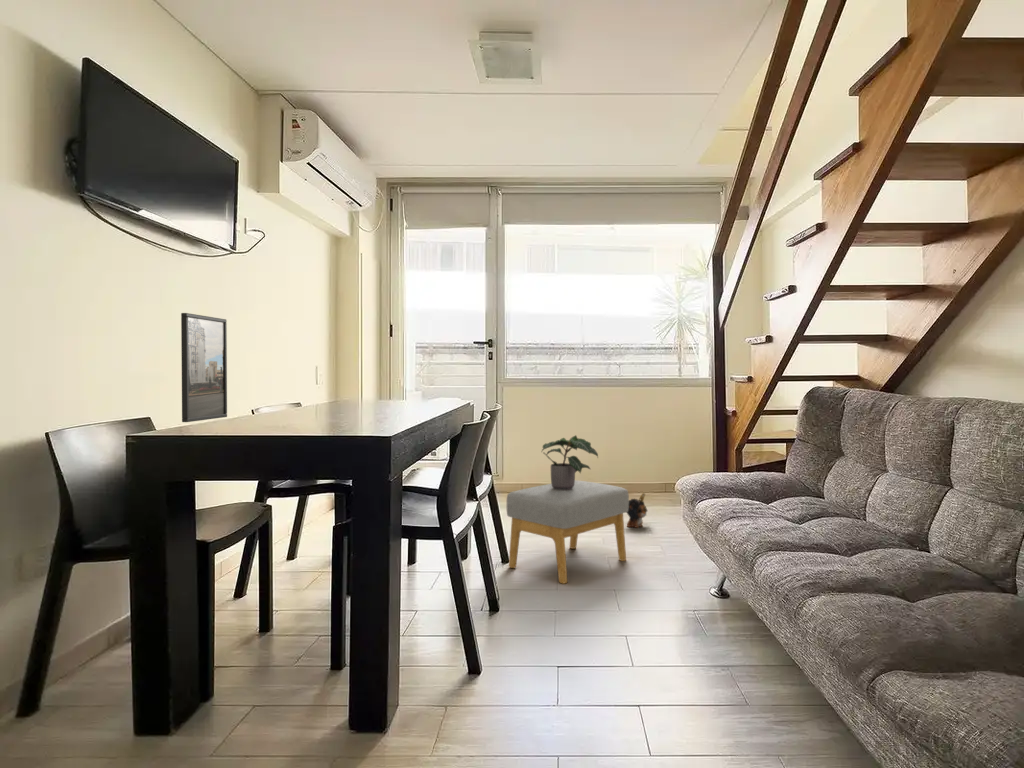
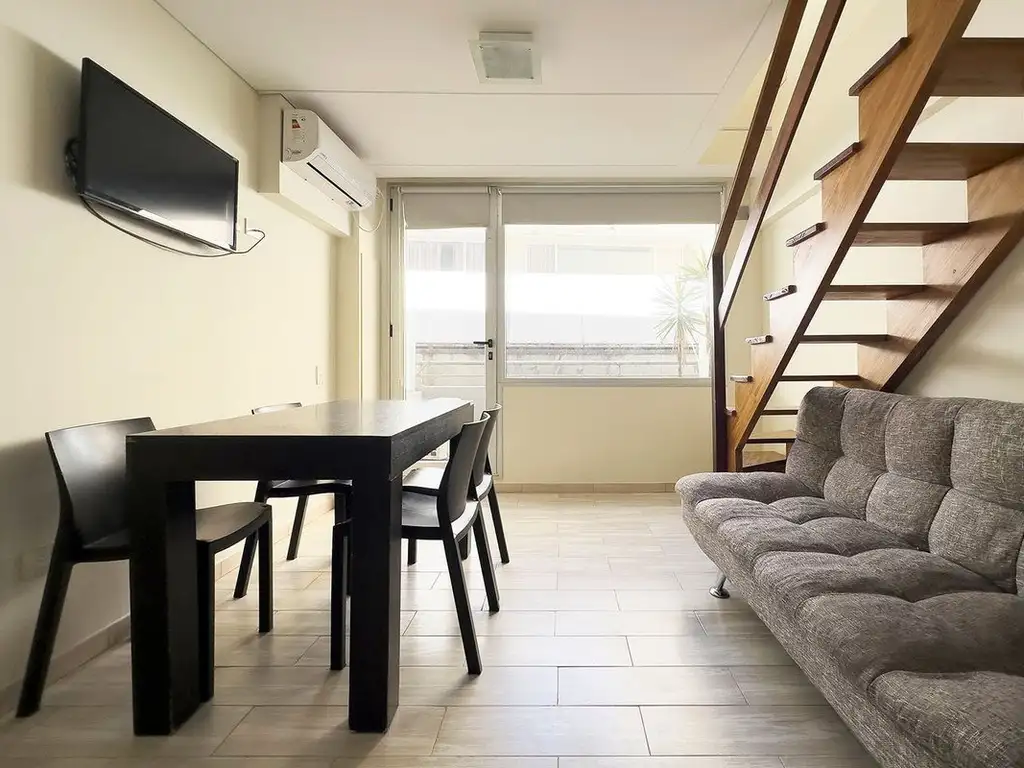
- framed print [180,312,228,423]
- plush toy [626,492,649,529]
- footstool [506,479,630,585]
- potted plant [541,434,599,490]
